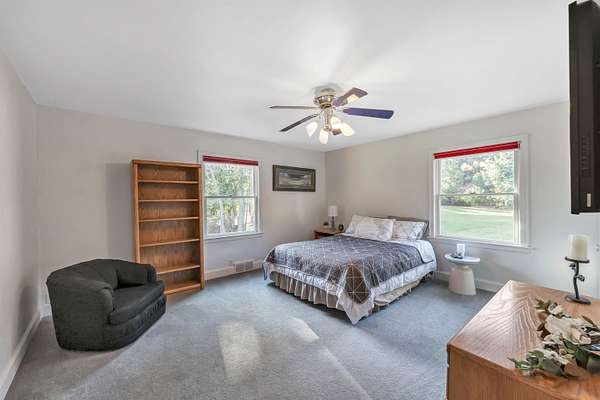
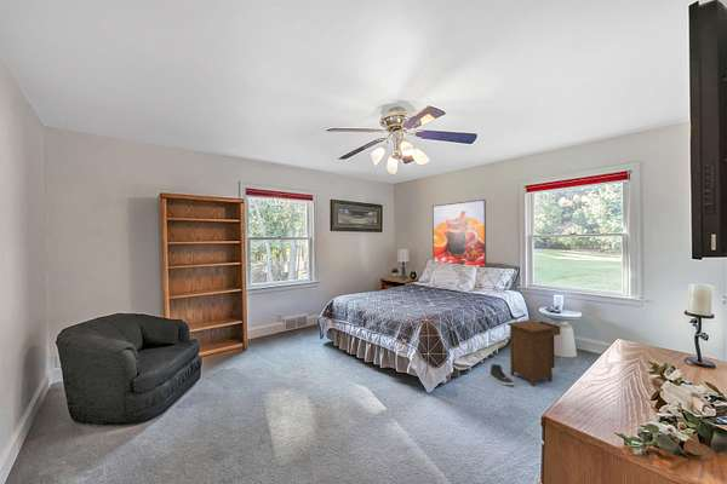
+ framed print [431,198,487,267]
+ sneaker [488,363,515,386]
+ nightstand [506,319,561,387]
